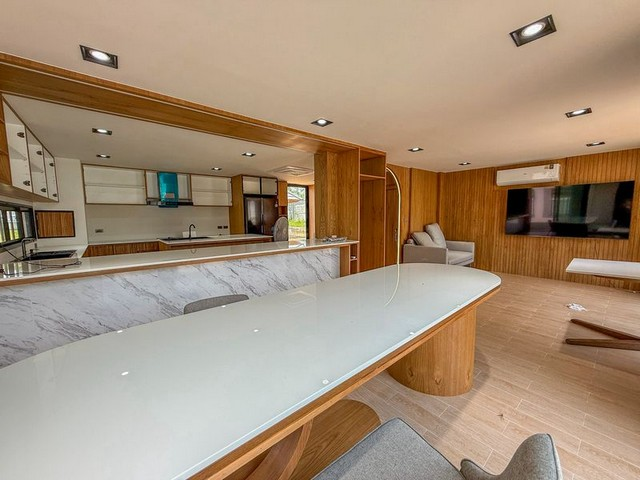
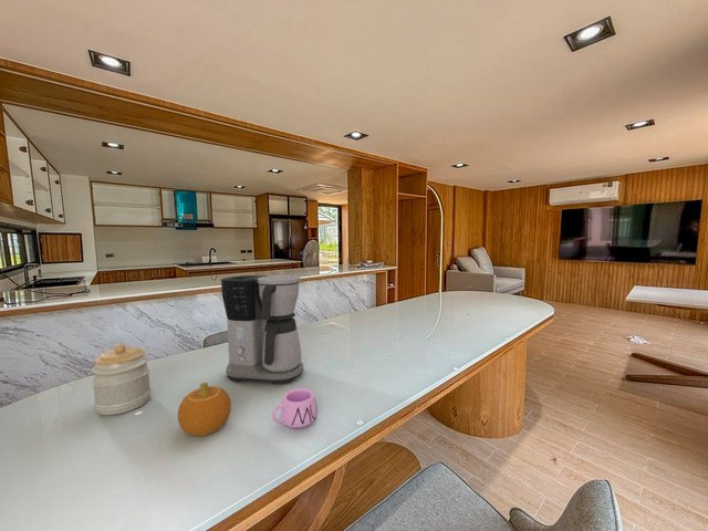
+ coffee maker [220,274,304,385]
+ mug [271,387,319,429]
+ jar [91,343,152,416]
+ fruit [177,382,232,438]
